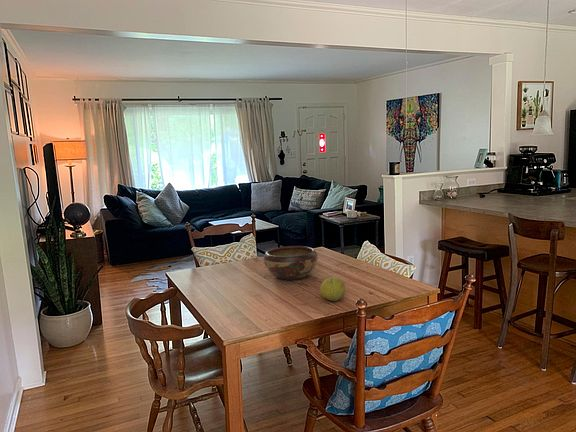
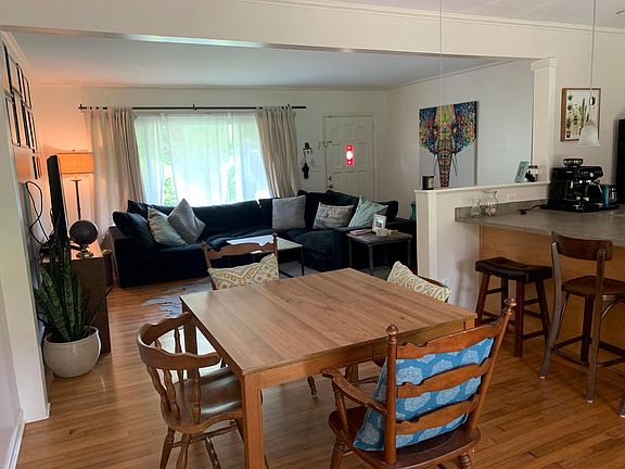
- decorative bowl [263,245,319,281]
- fruit [319,276,347,302]
